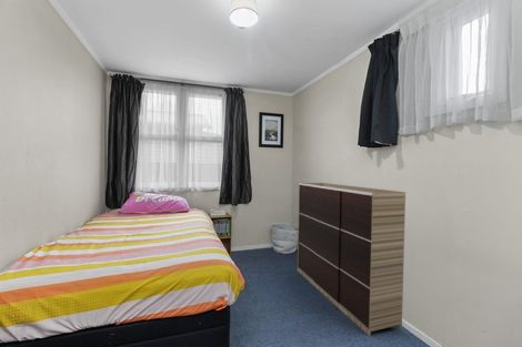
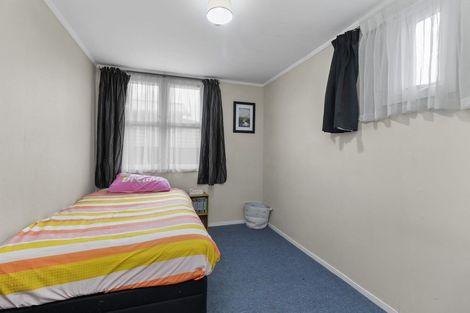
- dresser [297,182,406,337]
